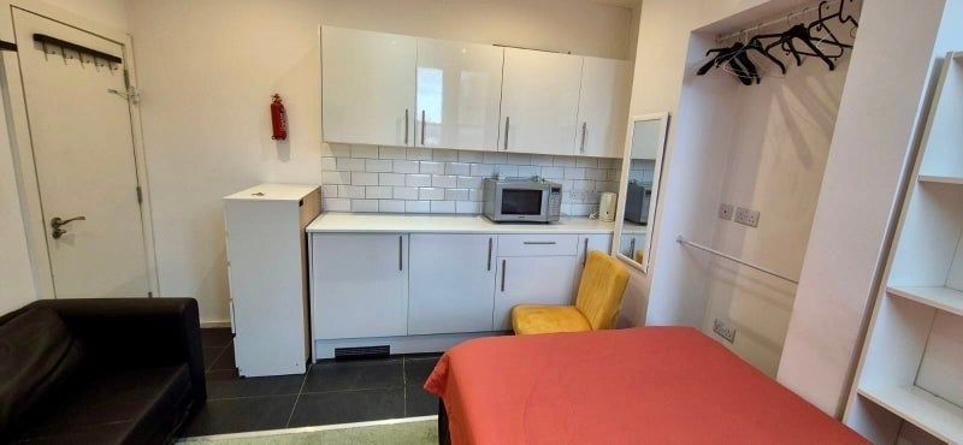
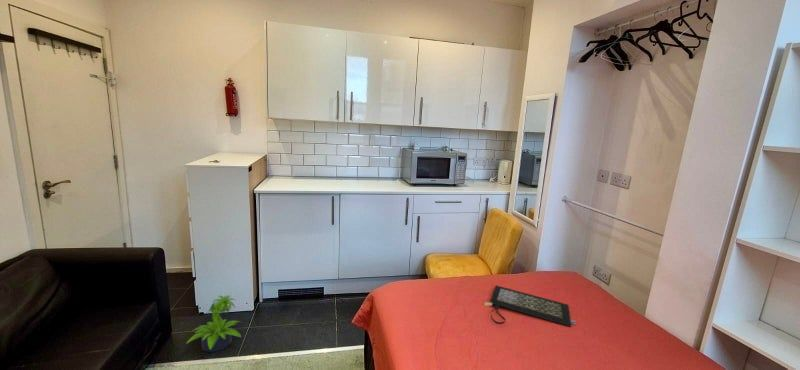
+ potted plant [185,295,242,353]
+ clutch bag [483,284,577,327]
